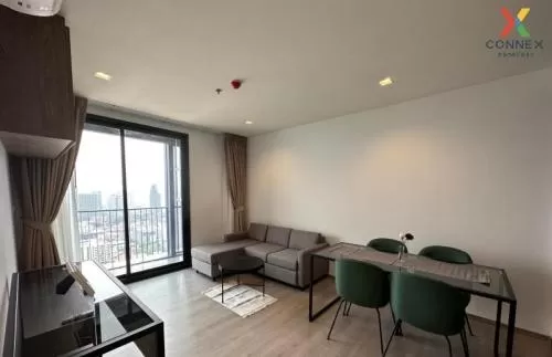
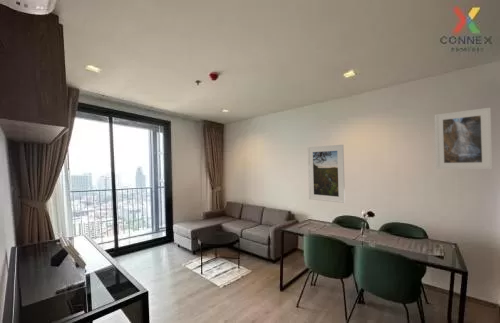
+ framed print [434,107,493,170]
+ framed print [307,144,346,204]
